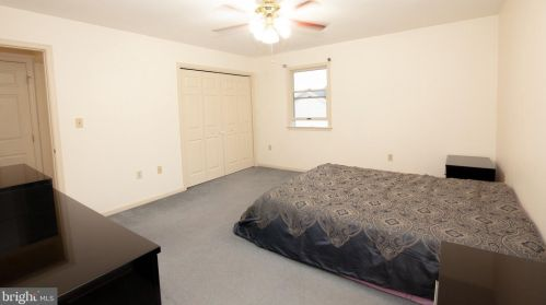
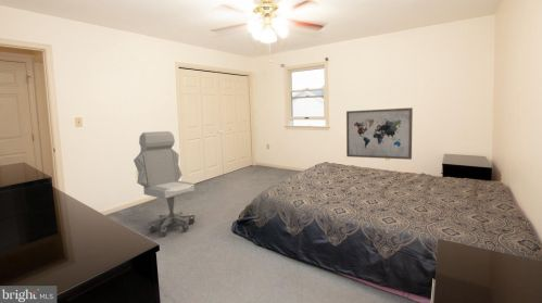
+ wall art [345,106,414,161]
+ office chair [133,130,197,236]
